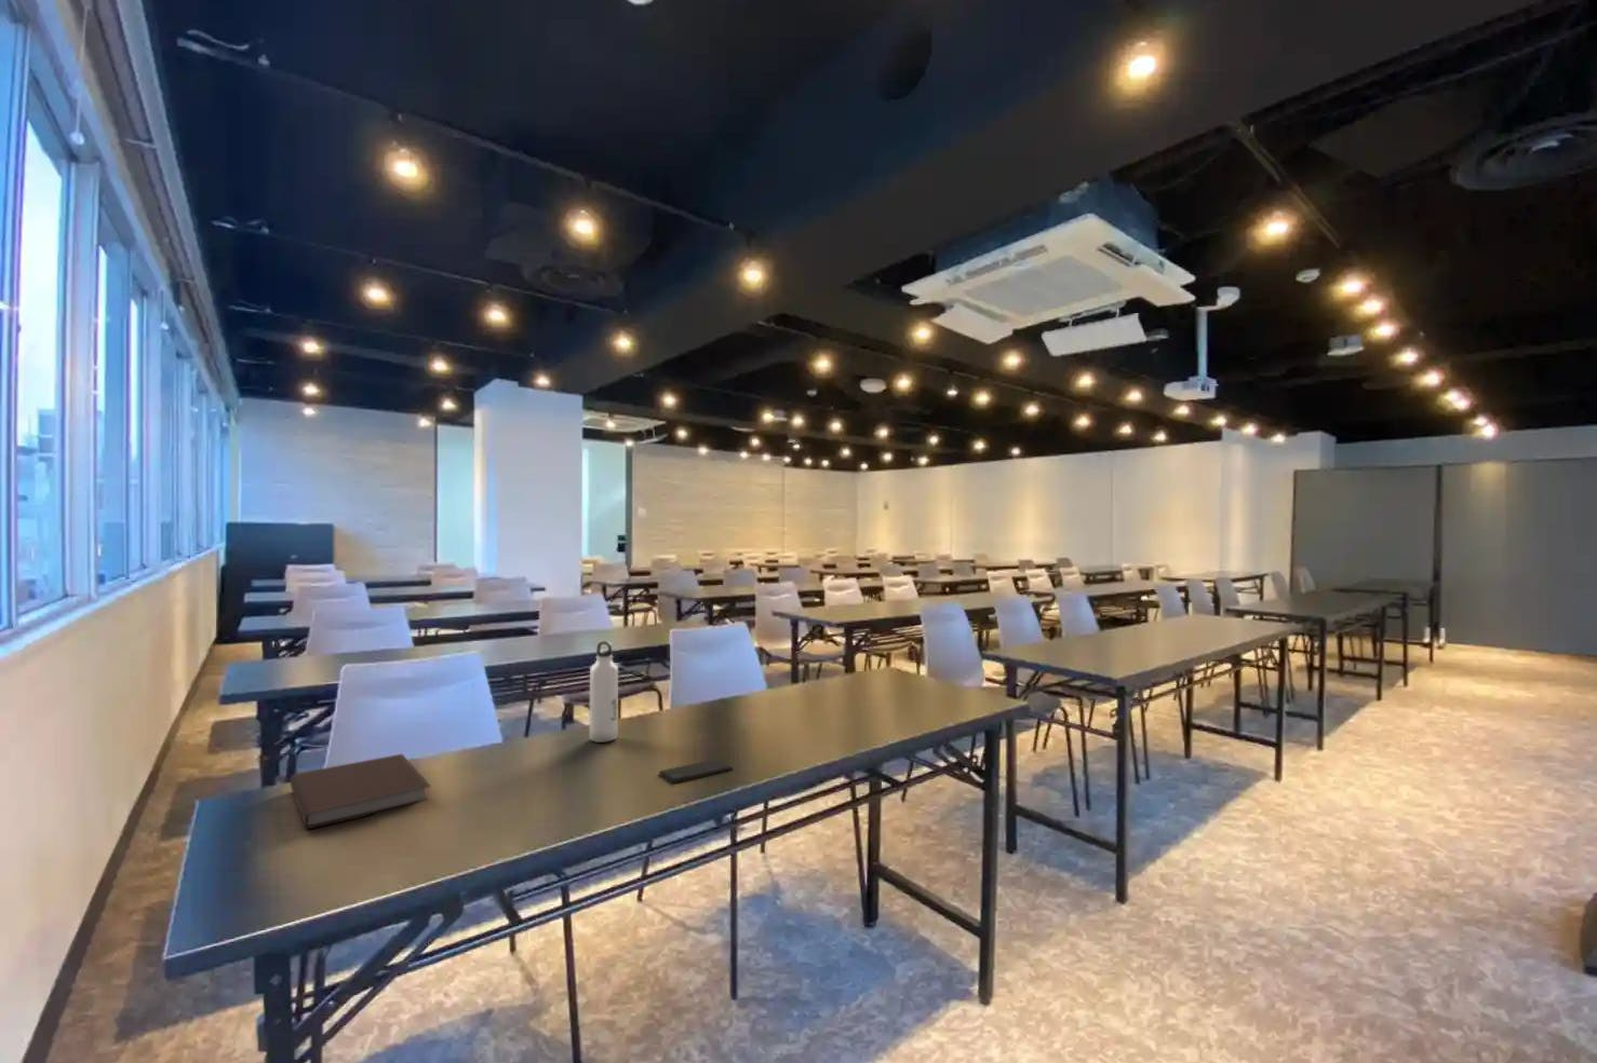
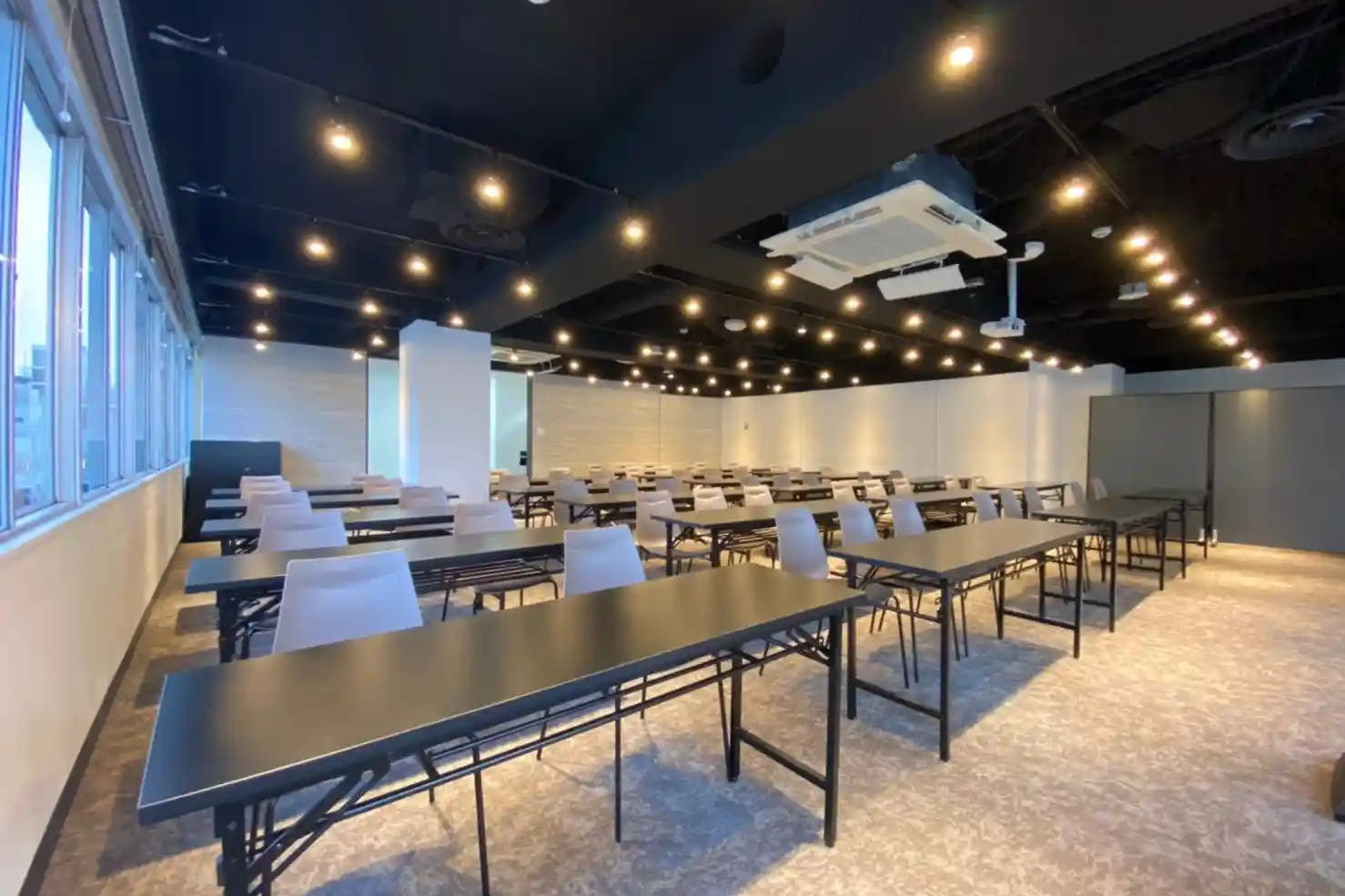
- notebook [290,753,432,830]
- smartphone [658,758,734,784]
- water bottle [589,639,619,744]
